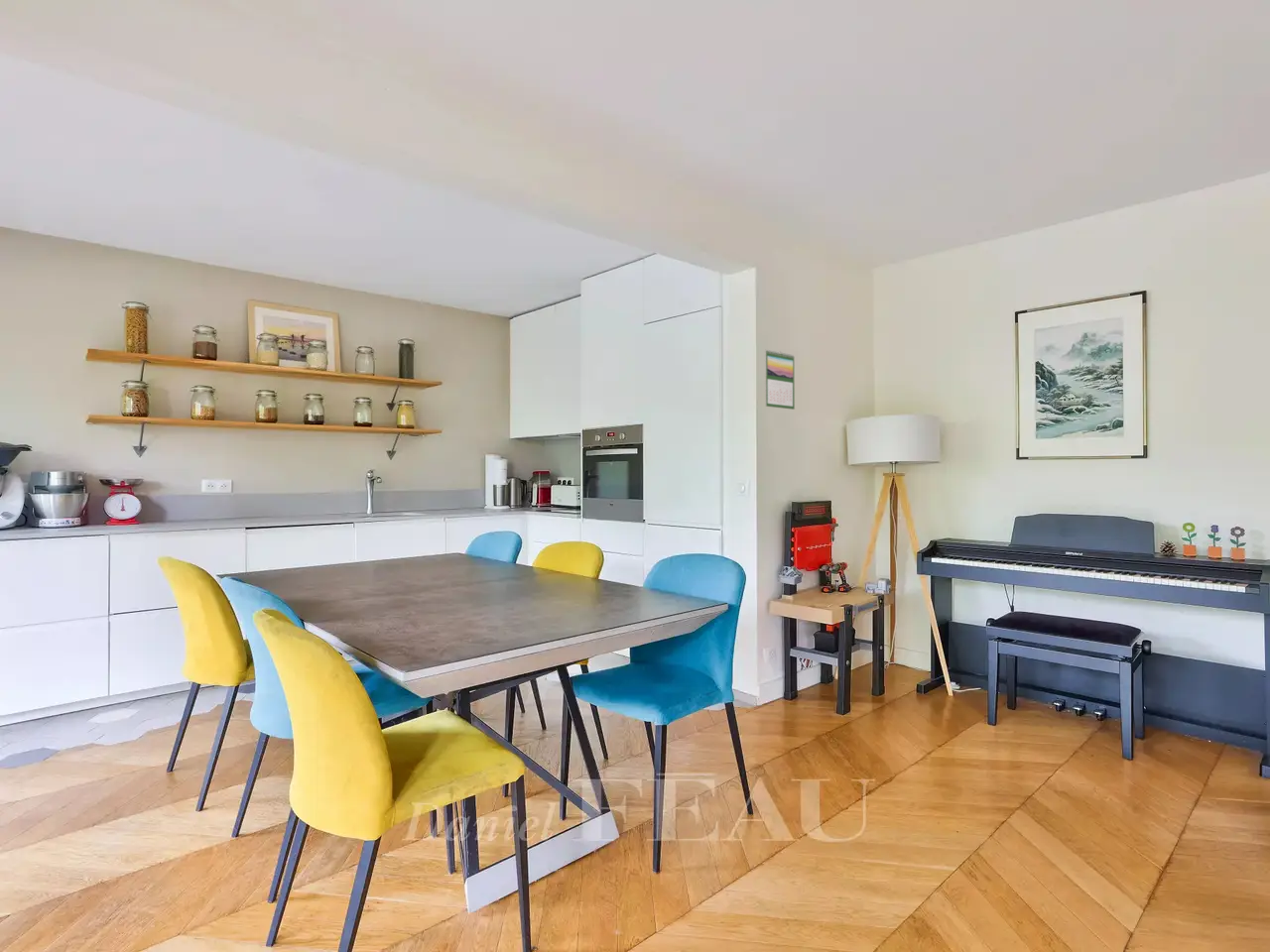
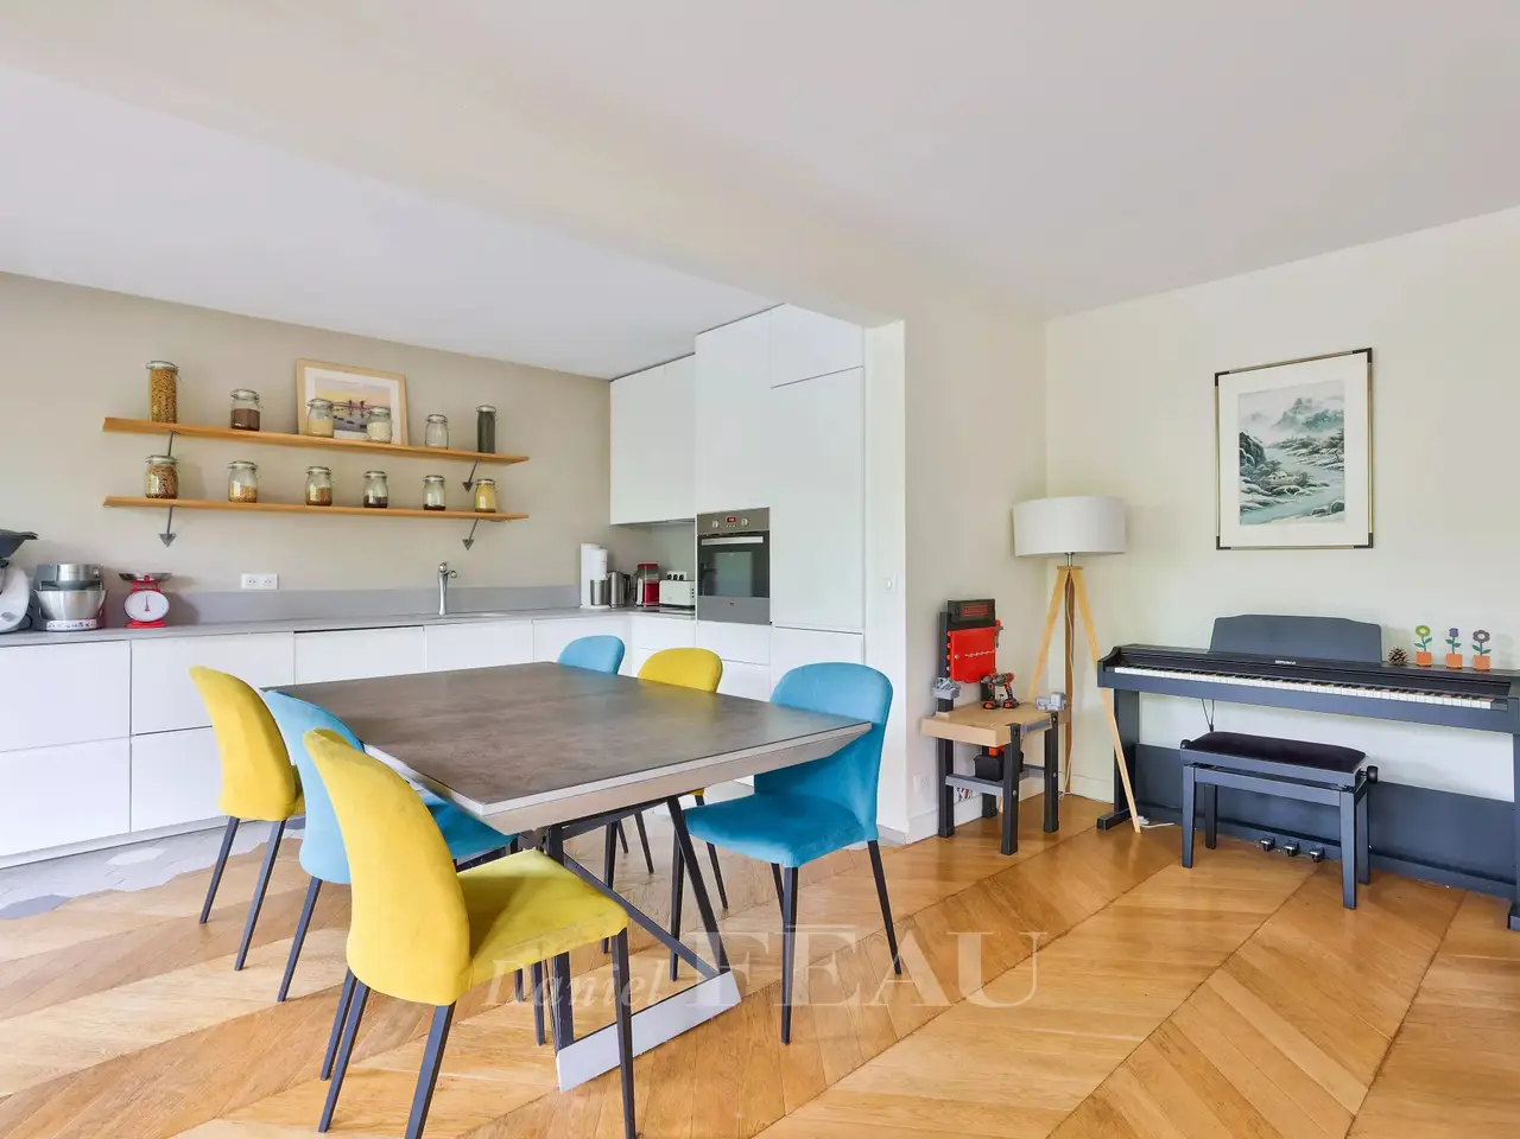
- calendar [764,348,796,411]
